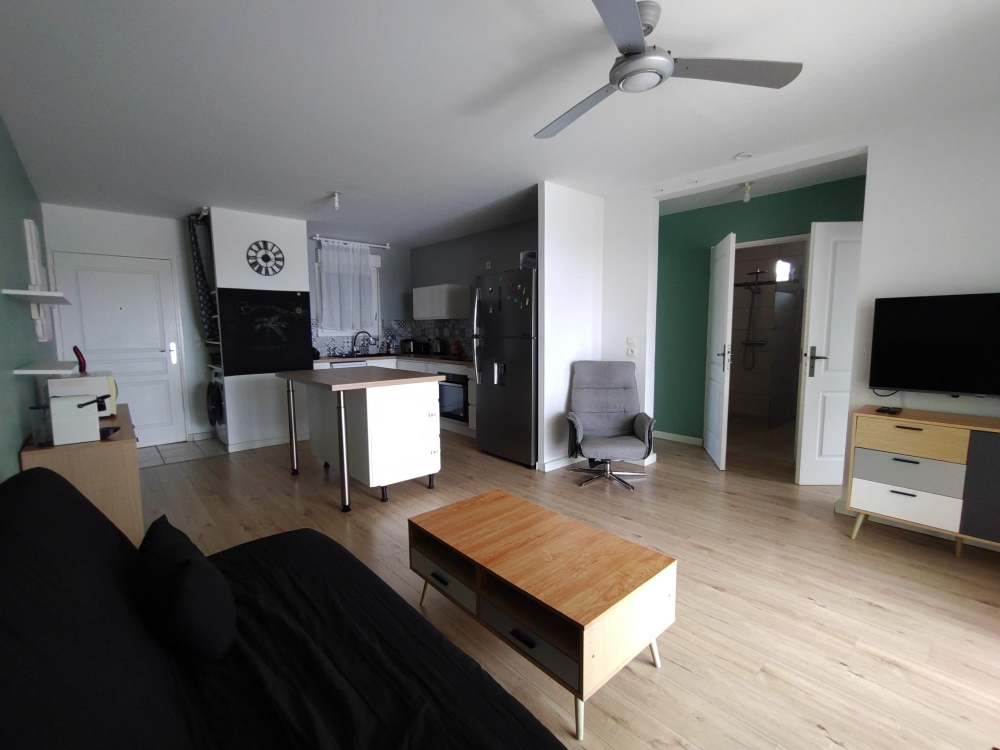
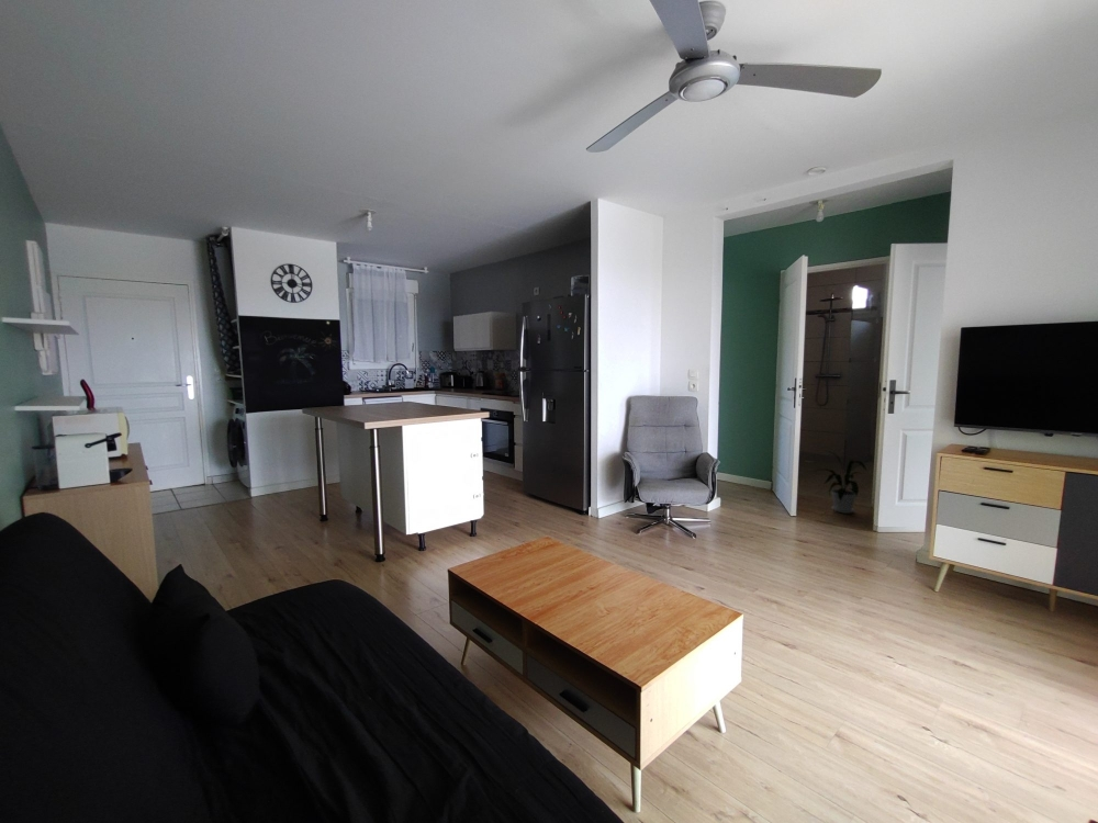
+ house plant [811,449,867,515]
